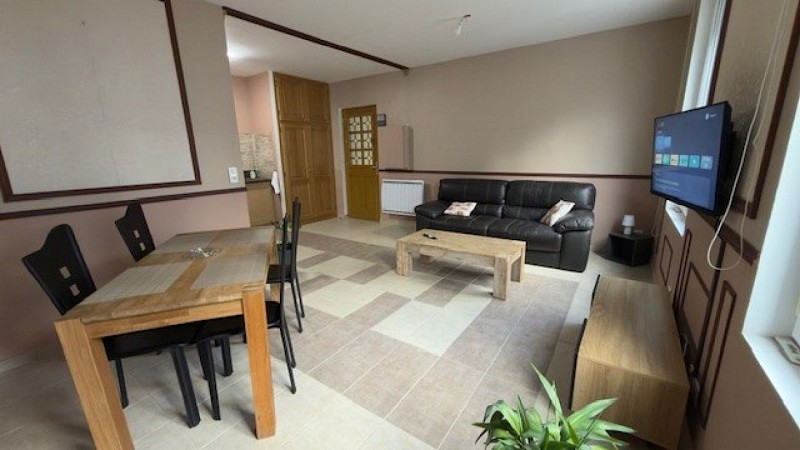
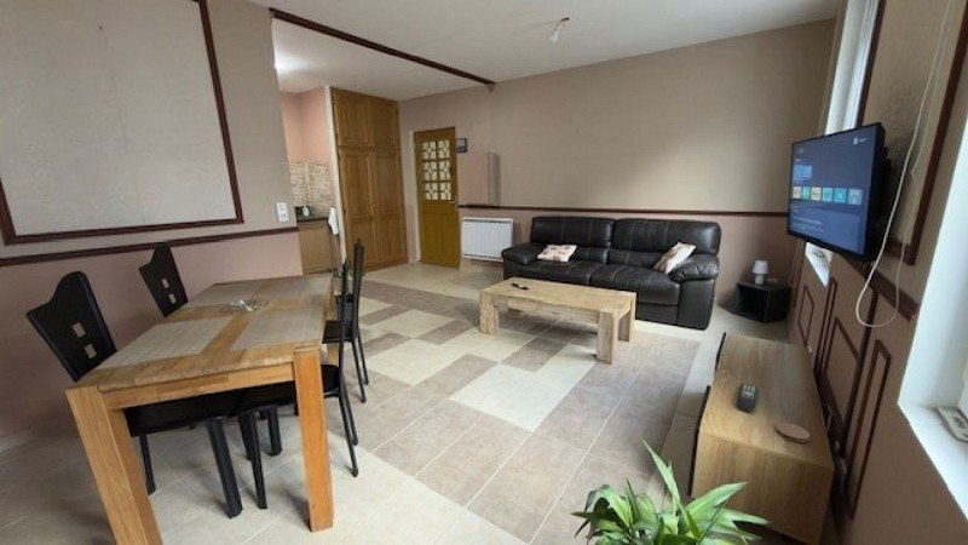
+ remote control [736,383,759,413]
+ coaster [774,421,811,443]
